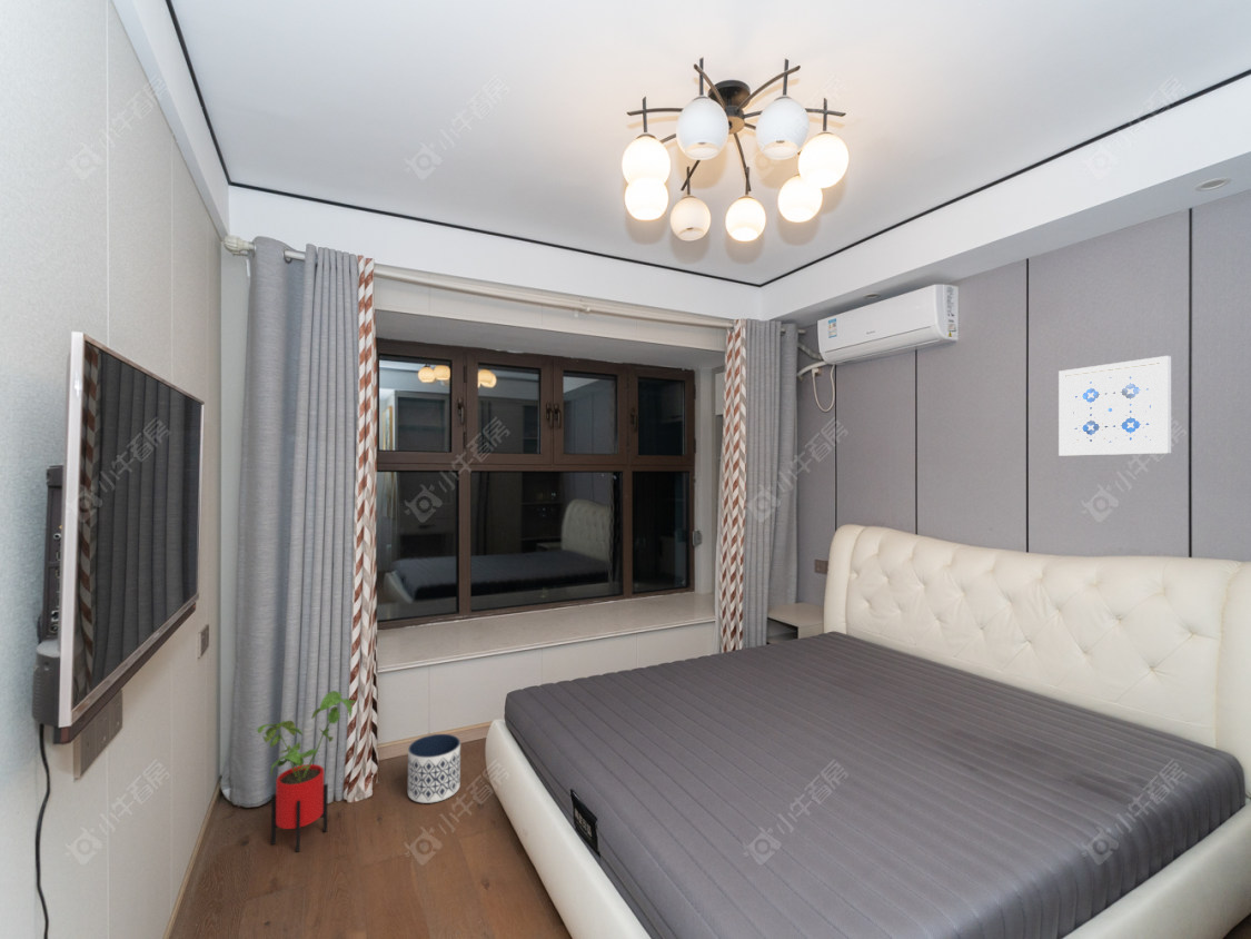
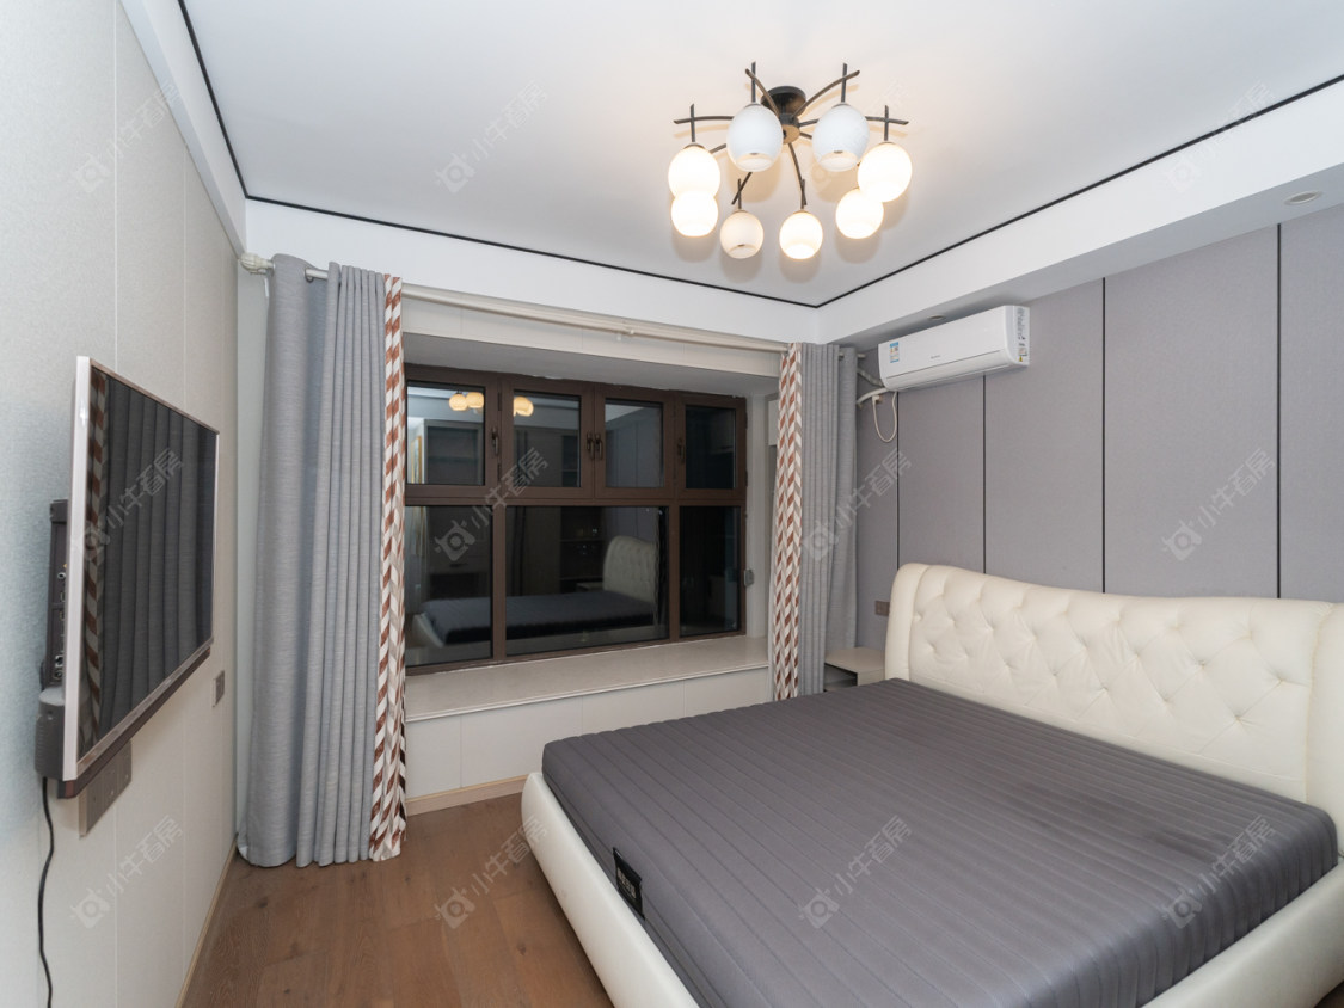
- house plant [256,690,357,853]
- planter [407,733,461,804]
- wall art [1058,355,1172,457]
